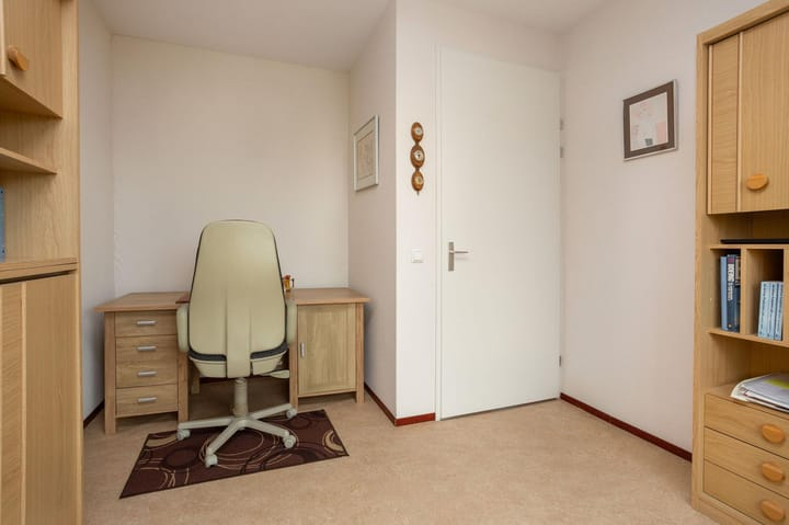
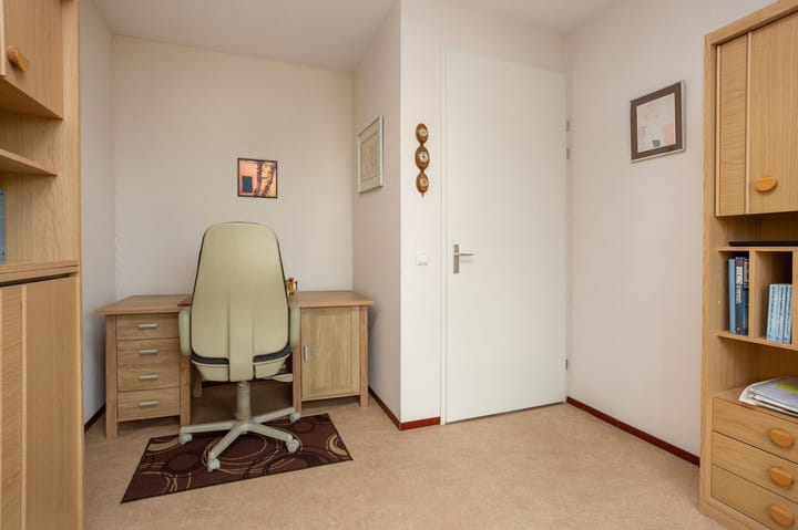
+ wall art [236,157,278,200]
